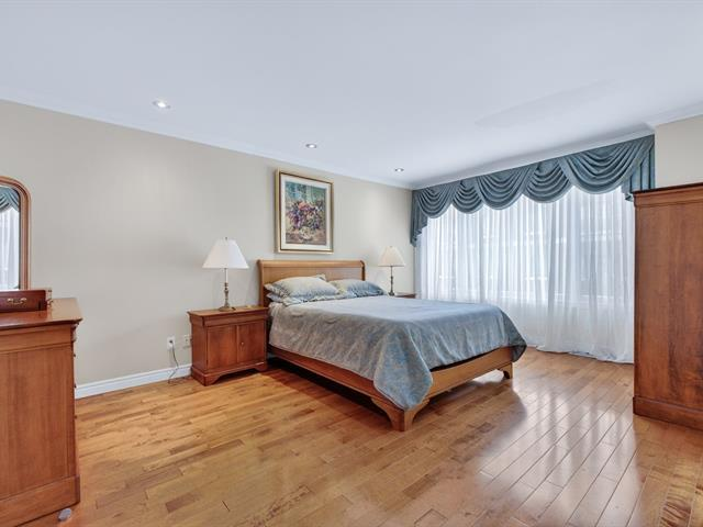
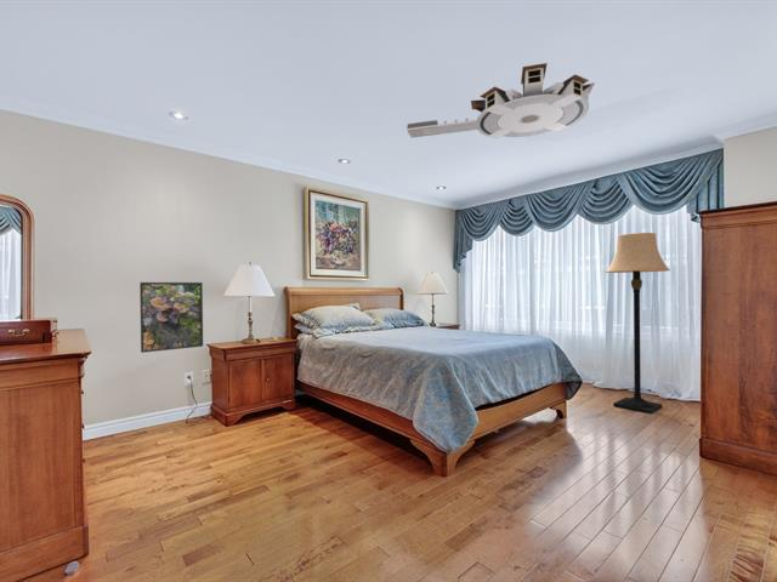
+ lamp [605,232,671,415]
+ architectural model [405,62,596,139]
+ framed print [138,281,204,354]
